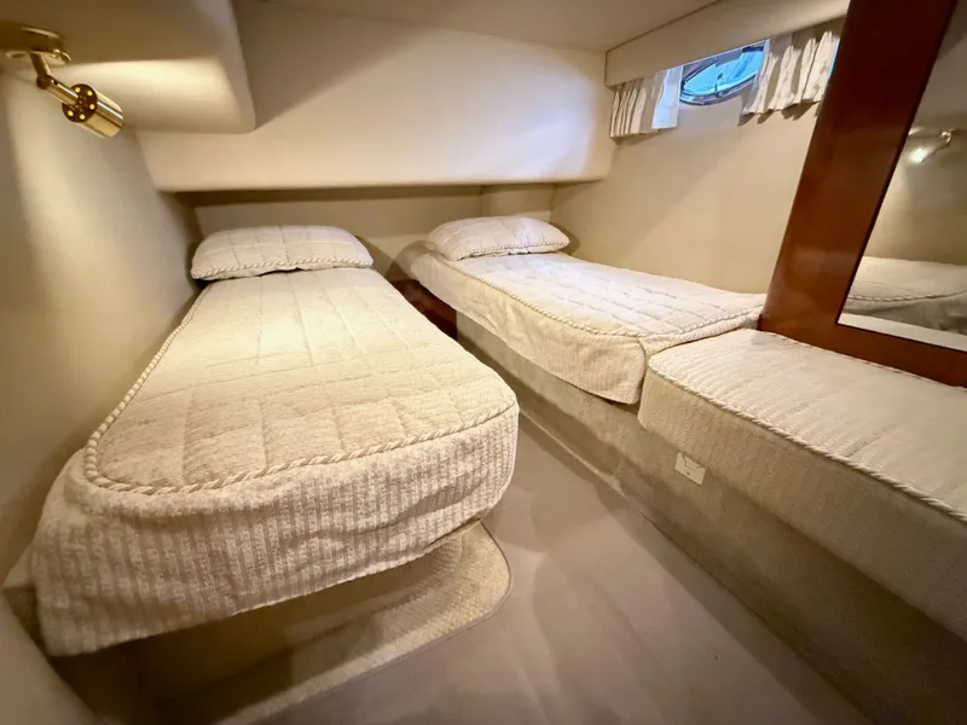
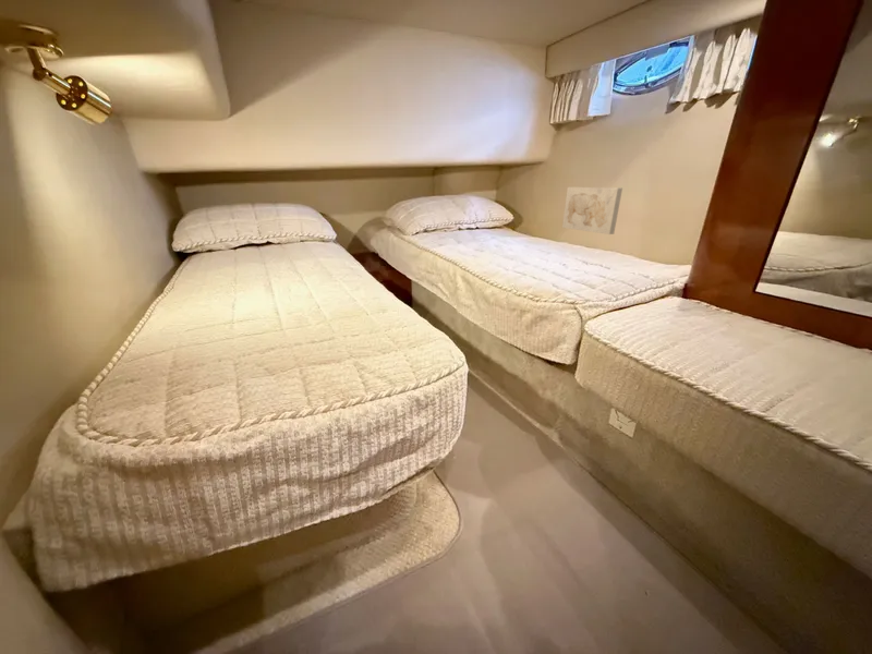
+ wall art [561,186,623,235]
